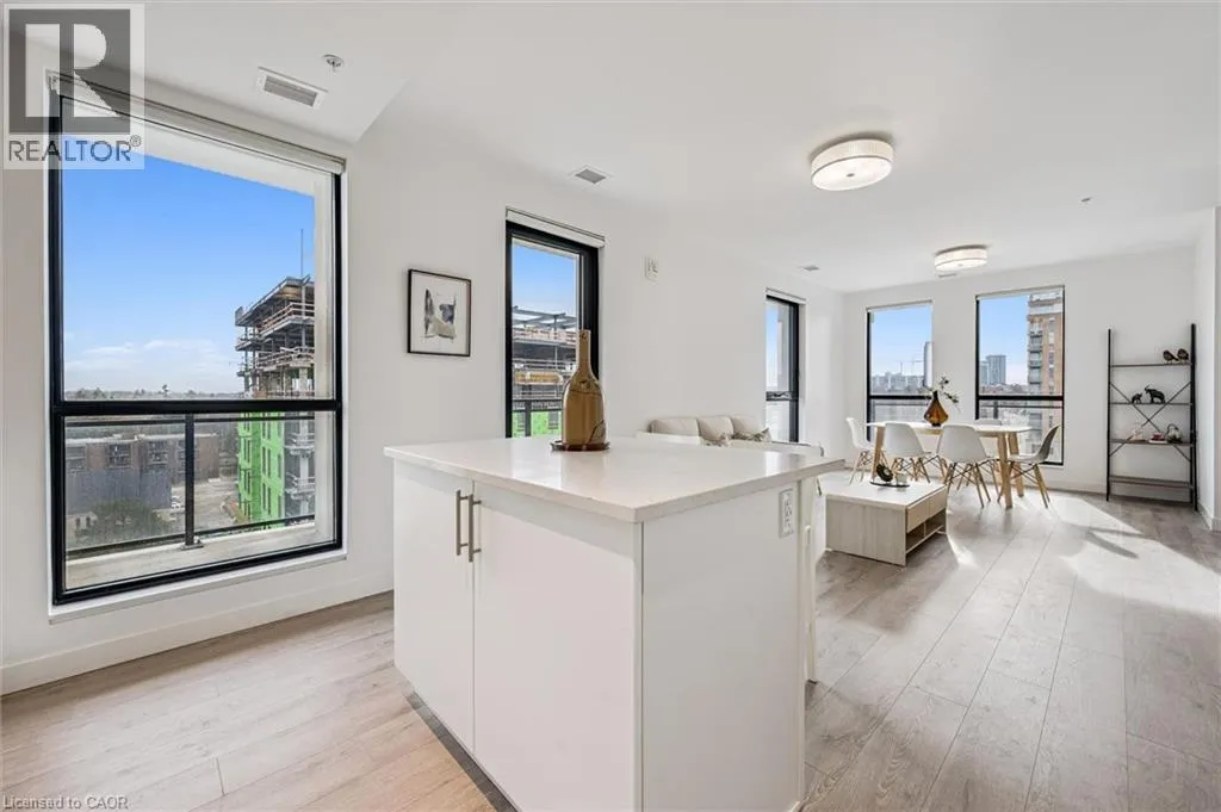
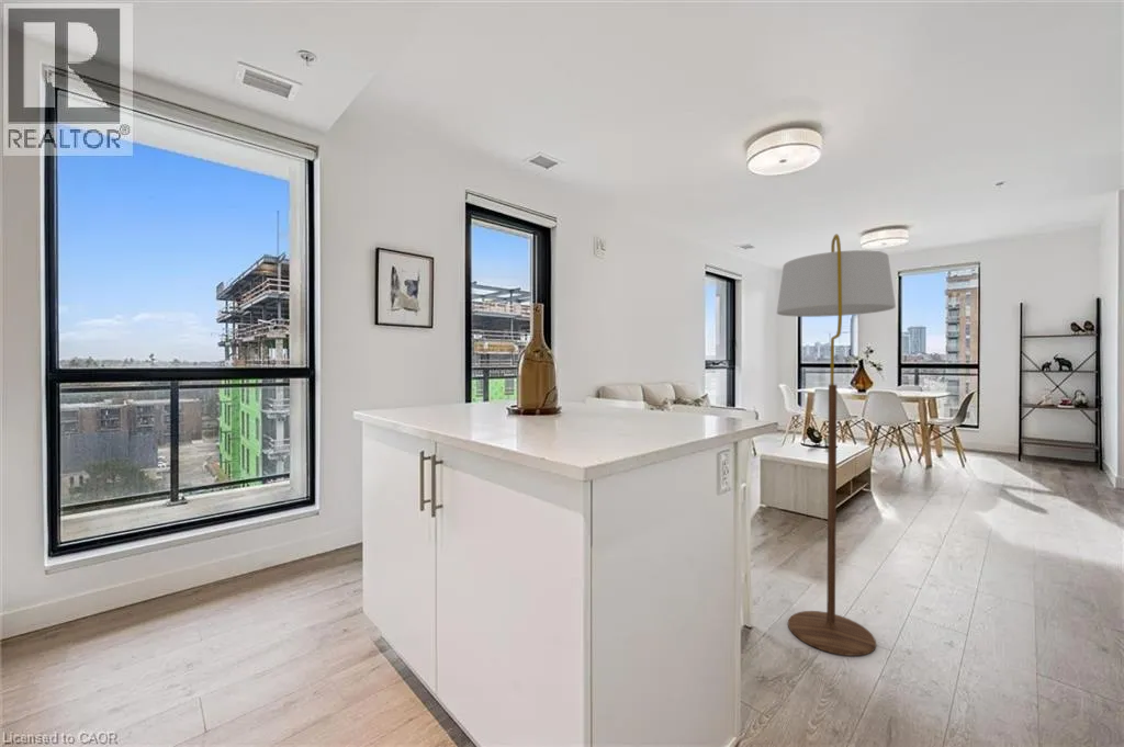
+ floor lamp [776,234,897,657]
